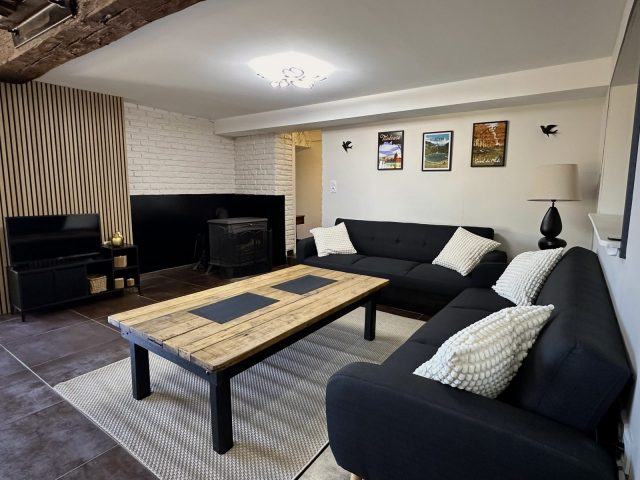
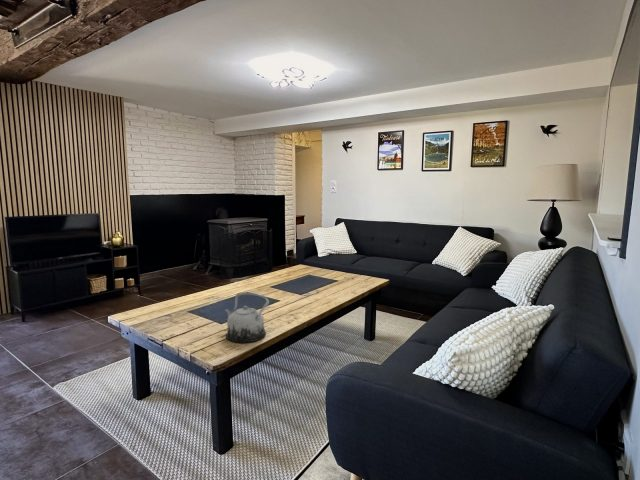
+ teapot [224,291,270,344]
